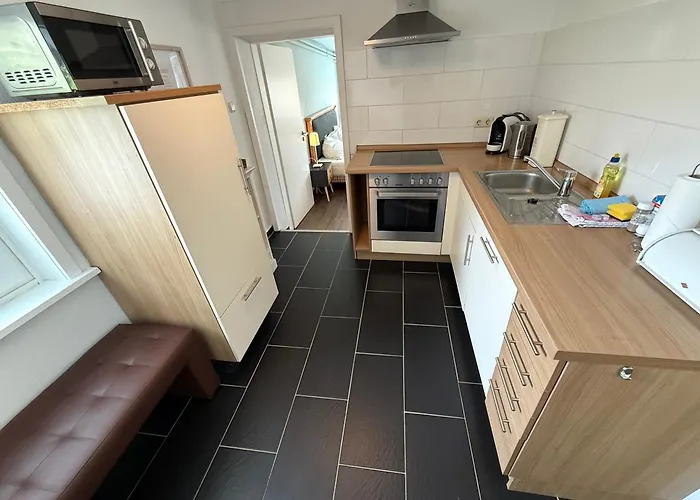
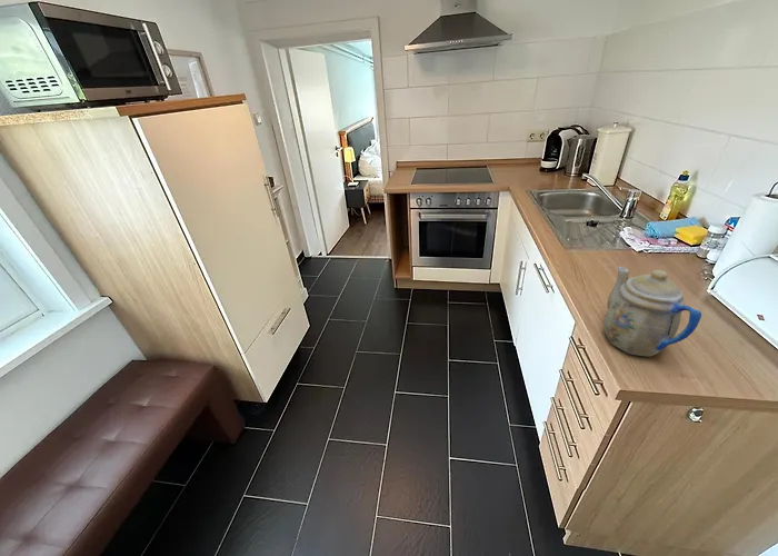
+ teapot [602,266,702,357]
